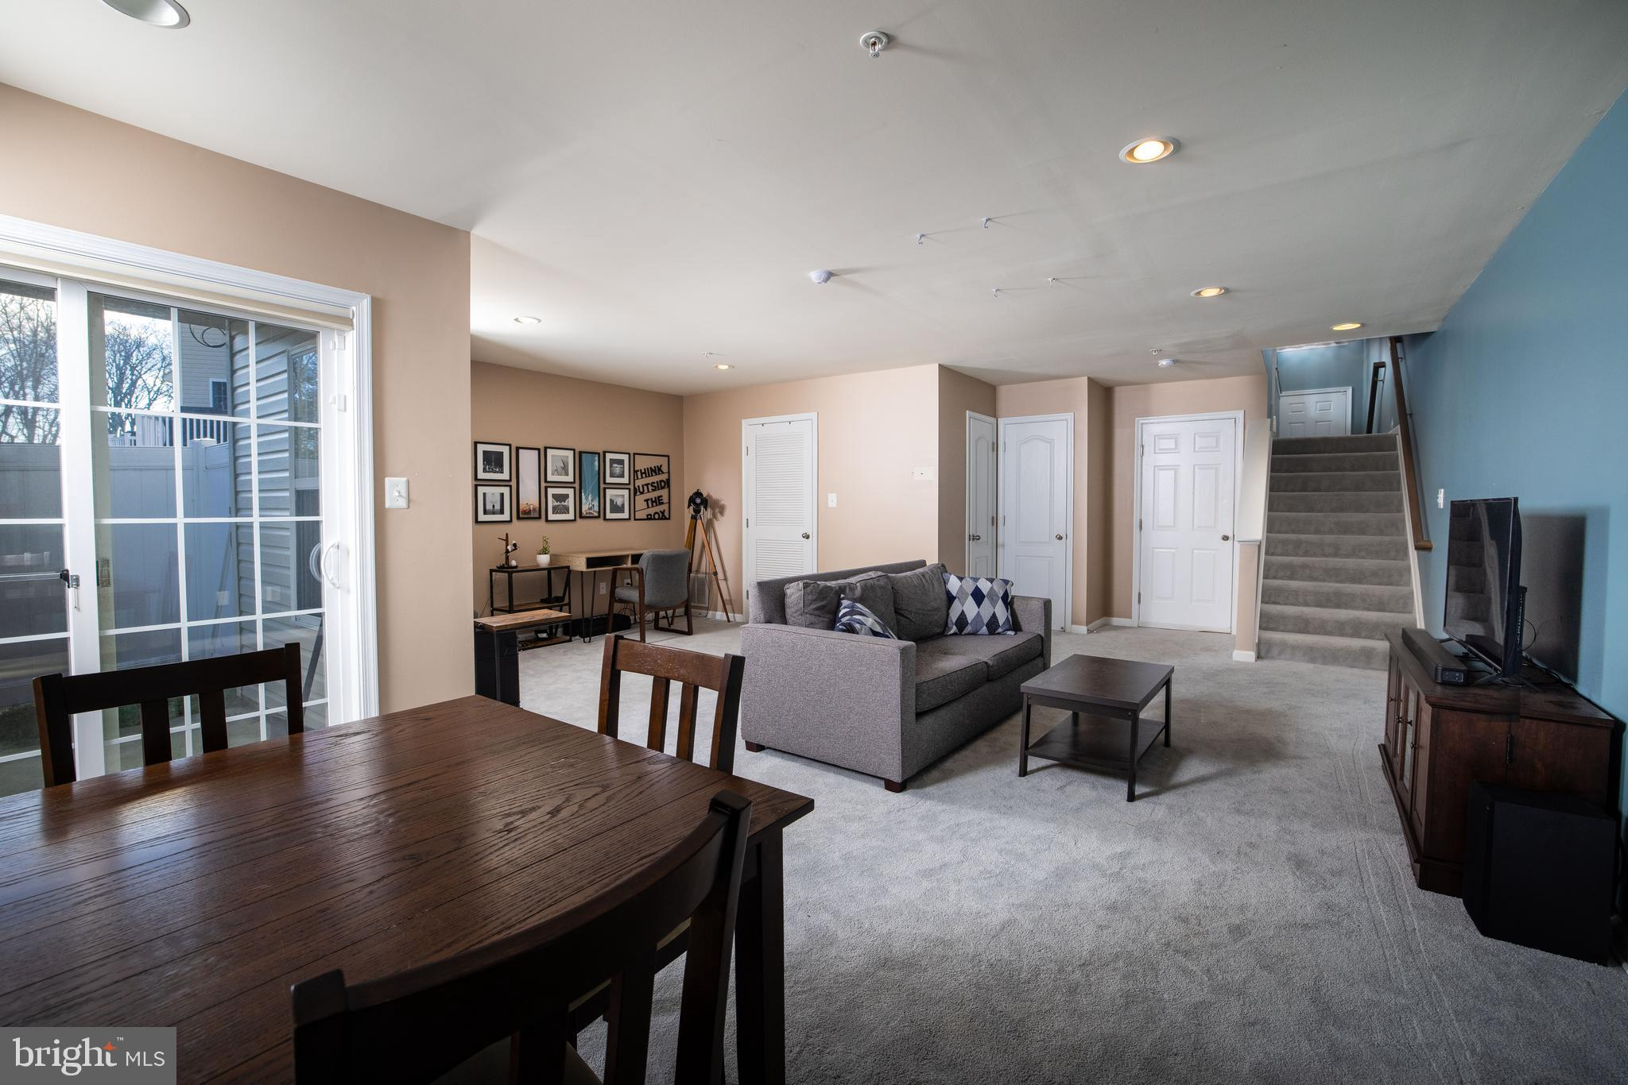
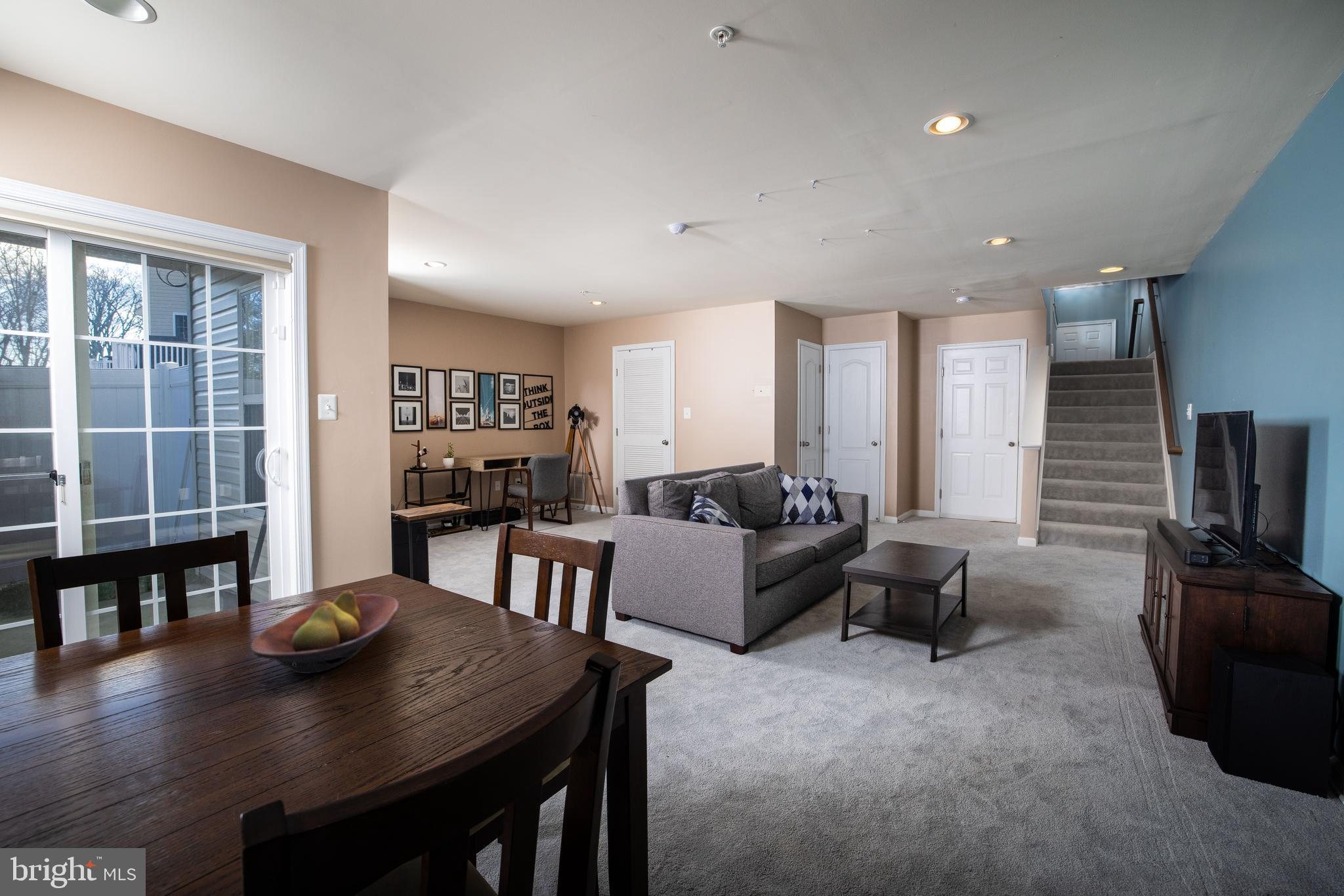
+ fruit bowl [250,590,400,674]
